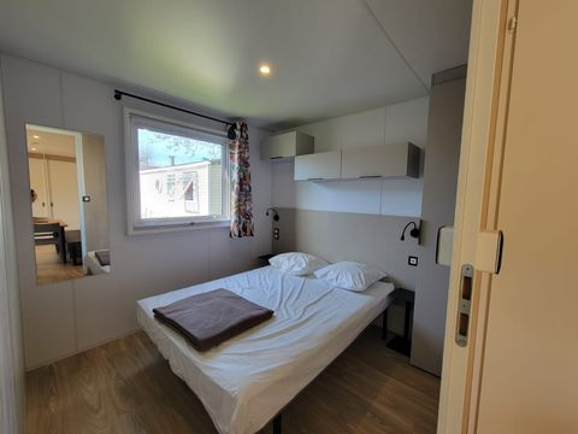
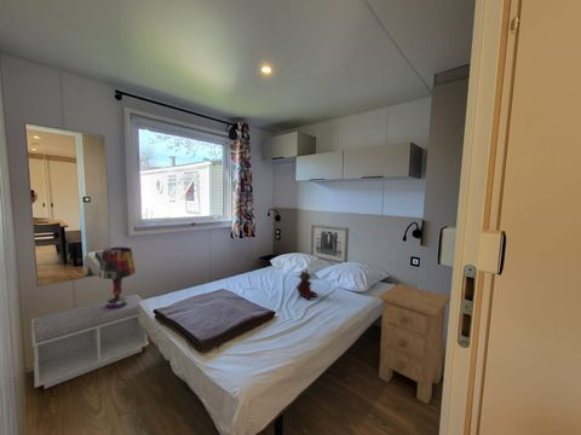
+ stuffed bear [295,268,318,301]
+ wall art [310,224,350,265]
+ nightstand [378,283,451,405]
+ bench [30,294,150,390]
+ table lamp [97,246,137,309]
